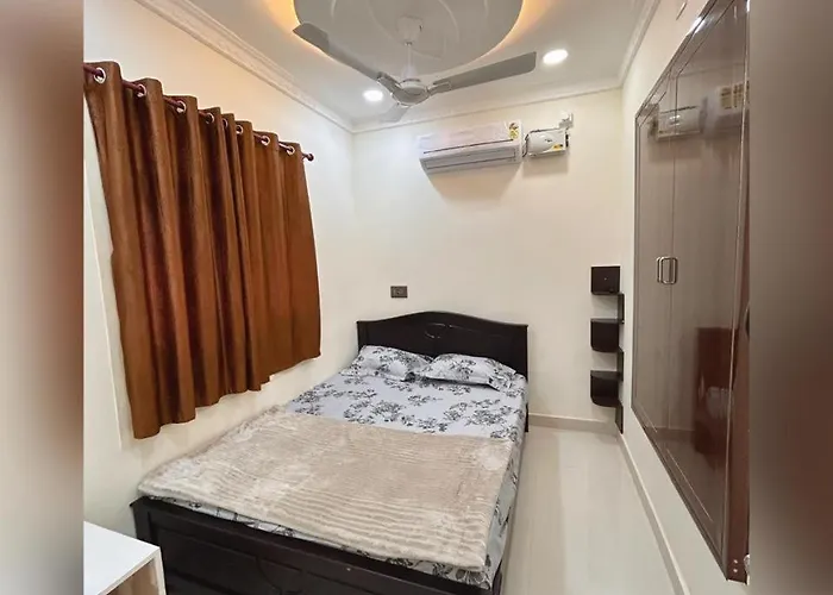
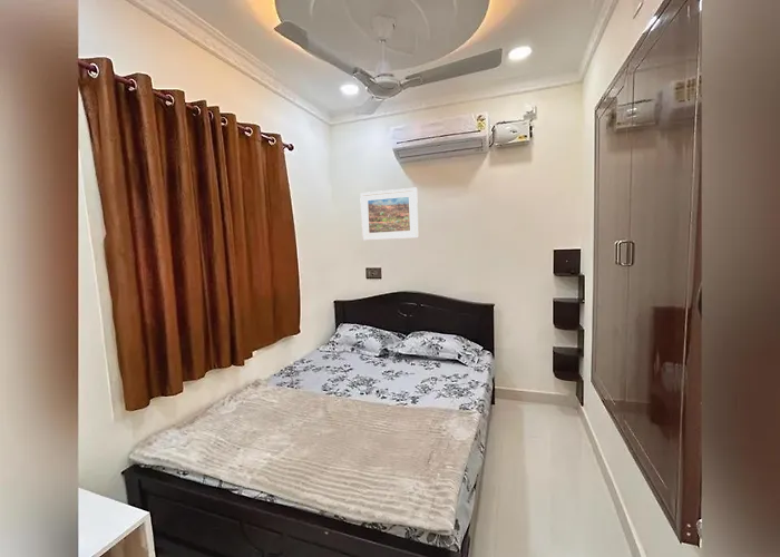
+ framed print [359,187,419,242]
